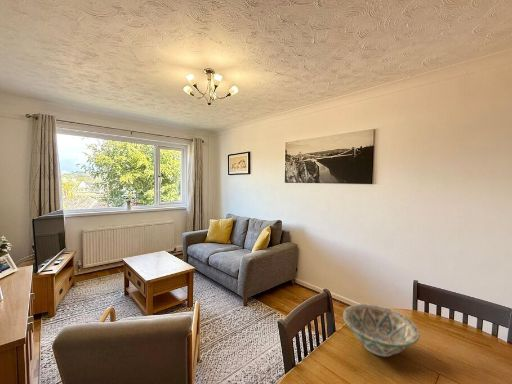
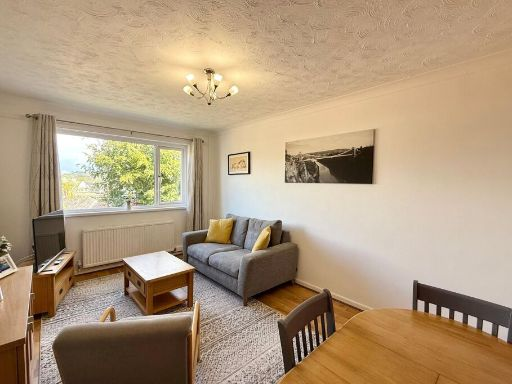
- decorative bowl [342,303,421,358]
